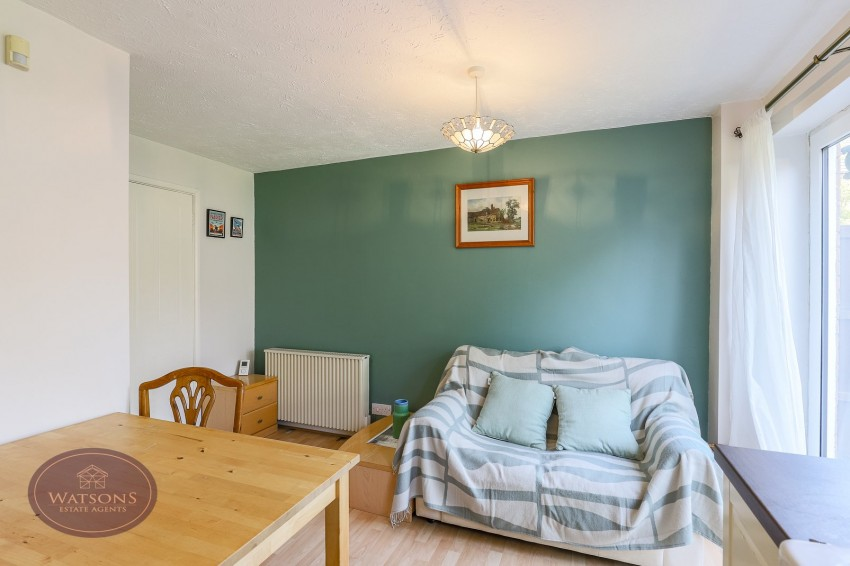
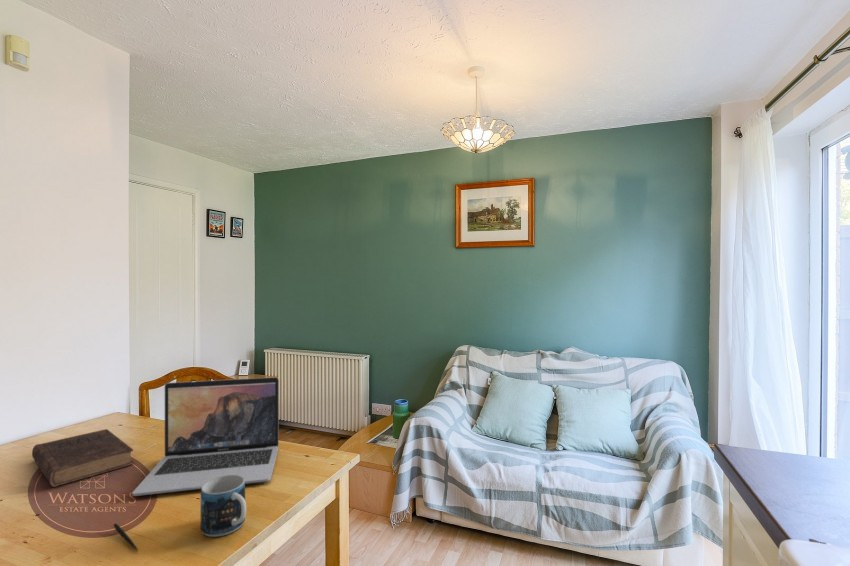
+ book [31,428,135,488]
+ laptop [132,376,280,497]
+ pen [113,522,139,552]
+ mug [200,475,247,538]
